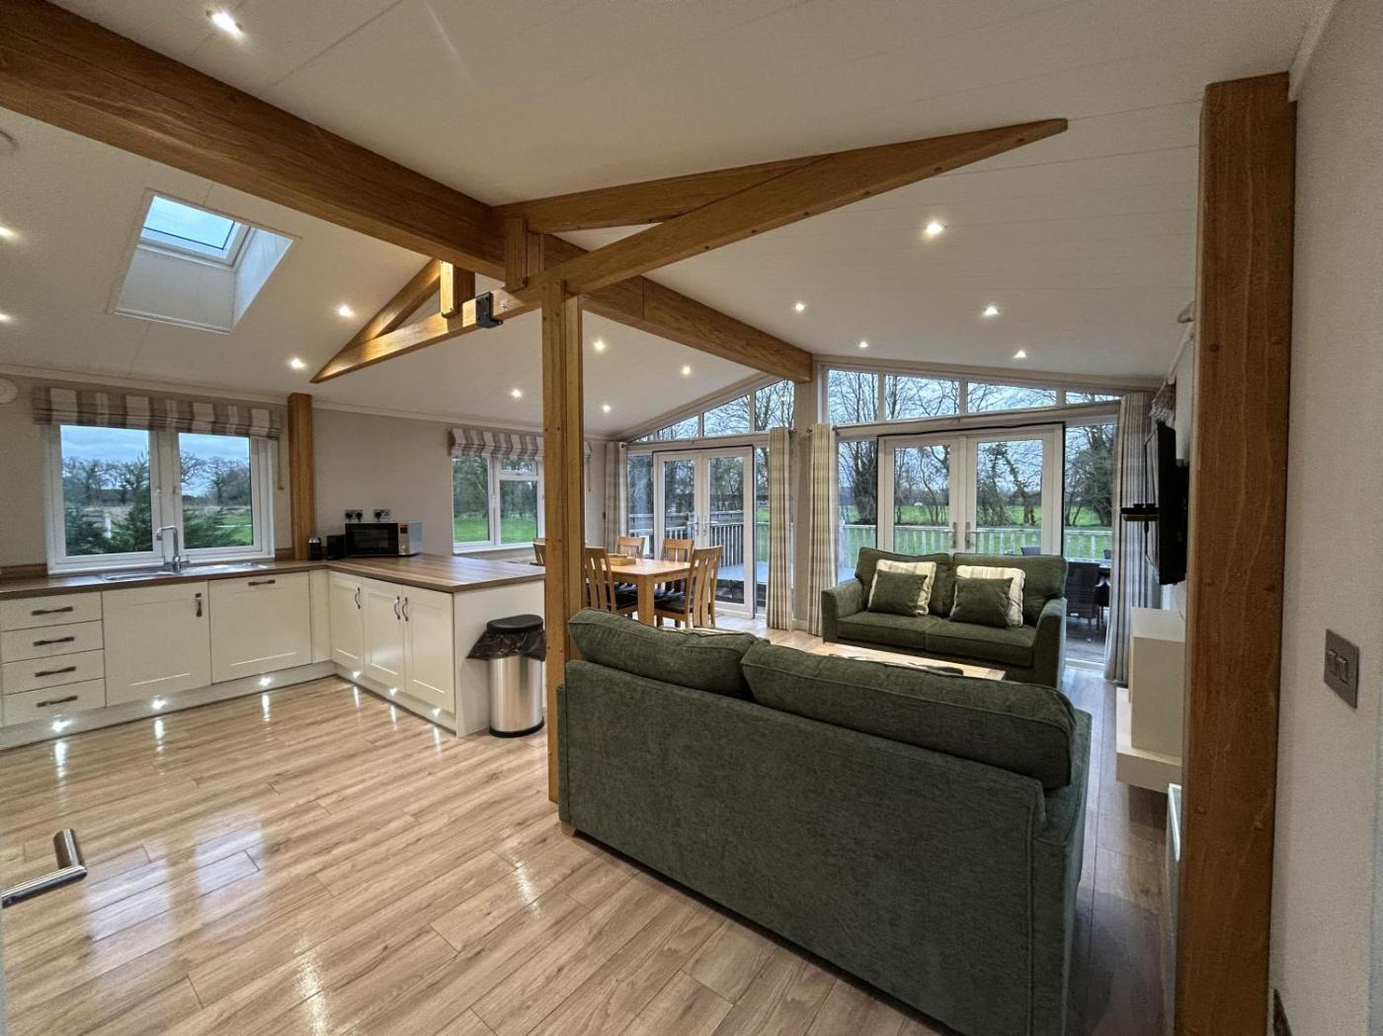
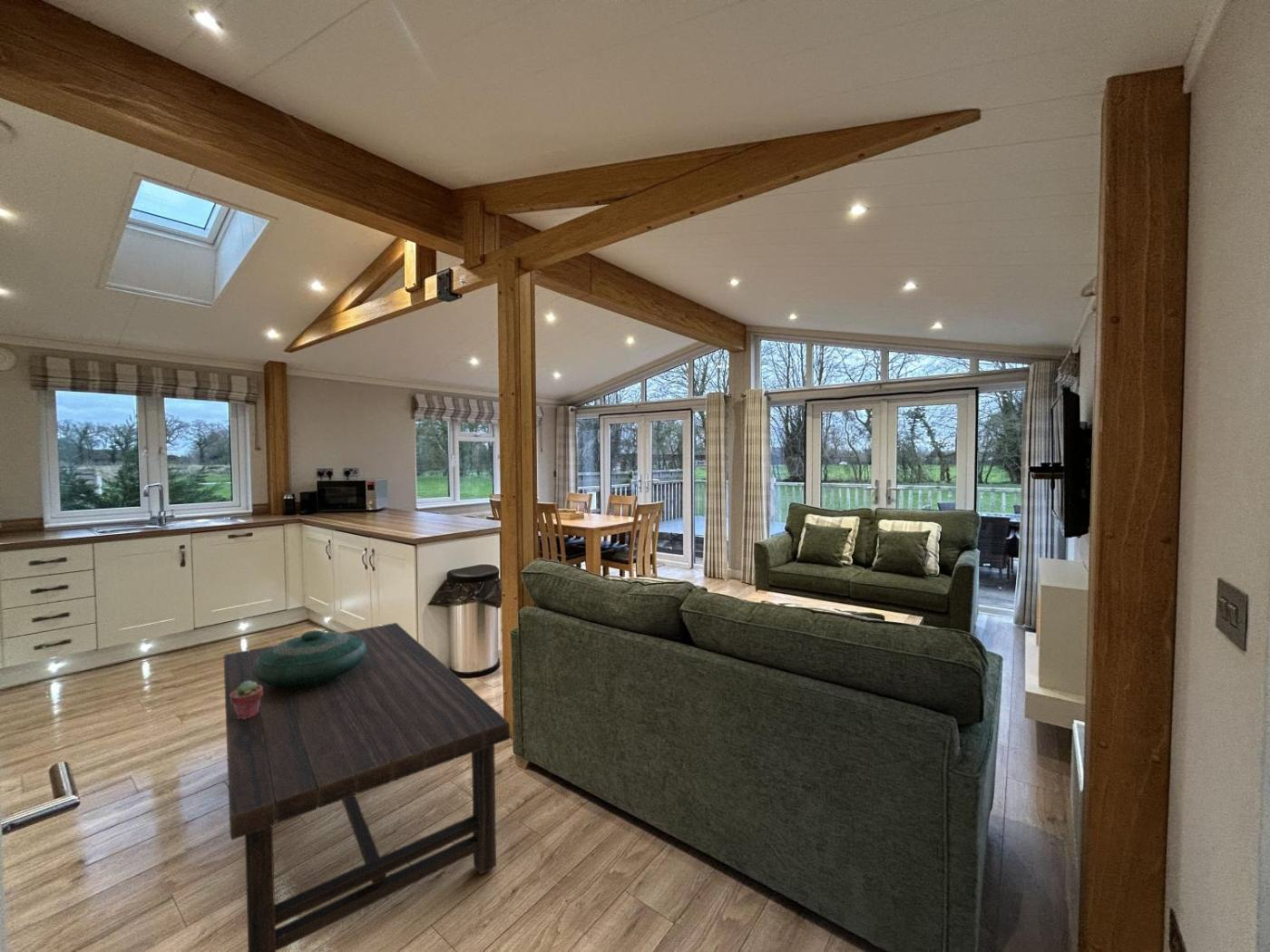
+ decorative bowl [253,629,366,688]
+ coffee table [223,622,511,952]
+ potted succulent [230,681,262,719]
